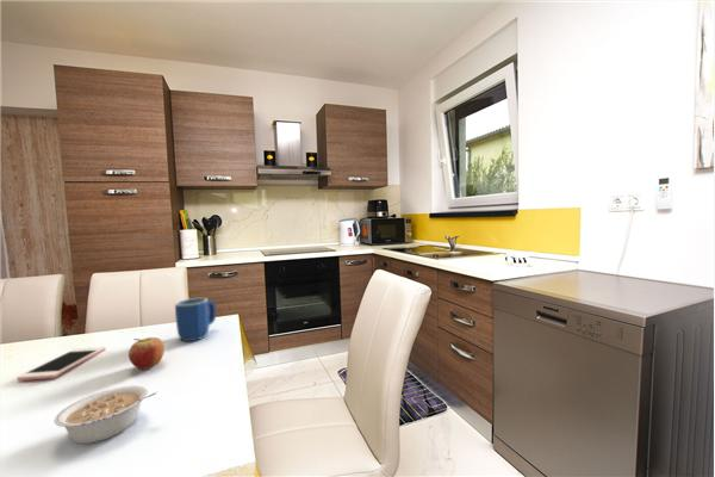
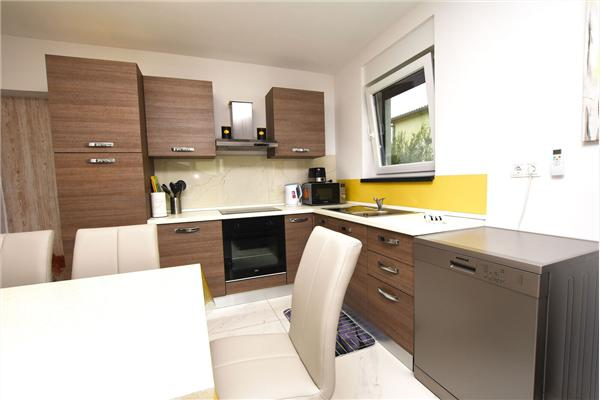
- fruit [128,336,166,371]
- legume [52,385,158,445]
- mug [174,297,218,342]
- cell phone [17,346,107,382]
